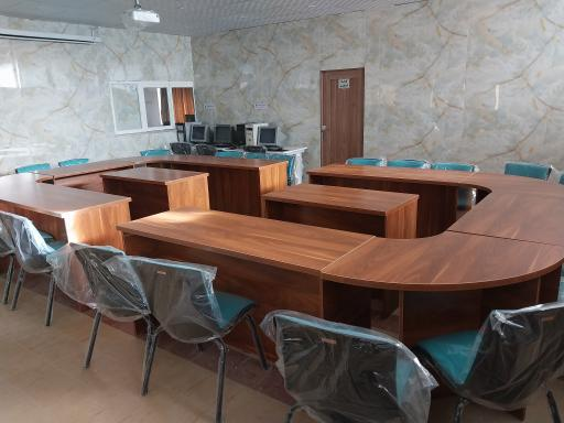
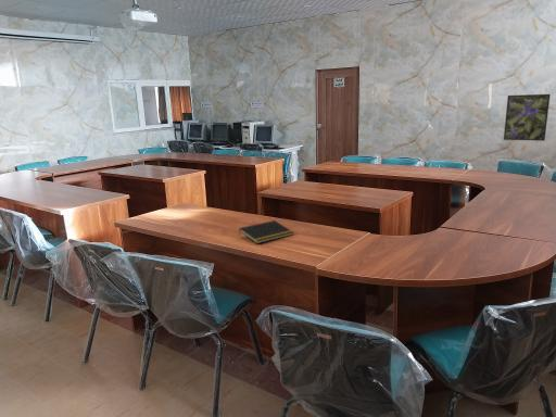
+ notepad [238,219,294,244]
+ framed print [503,93,552,142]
